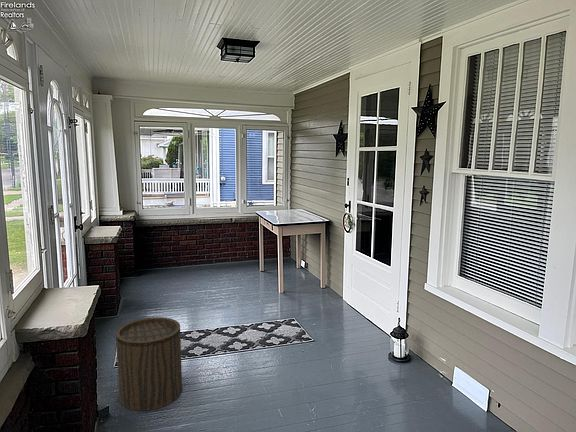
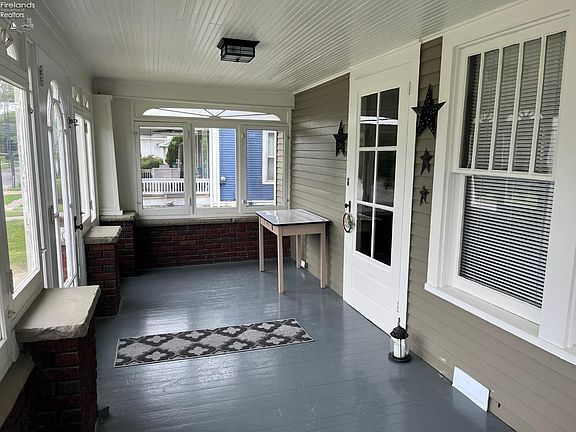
- stool [115,316,183,412]
